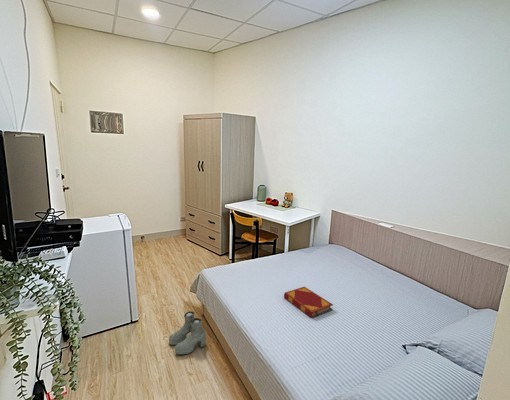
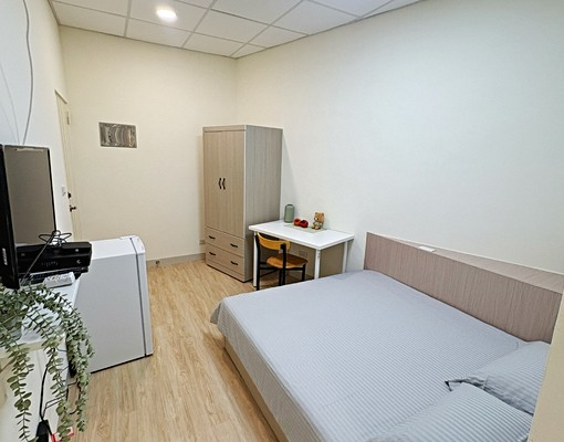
- hardback book [283,286,334,319]
- boots [168,310,207,356]
